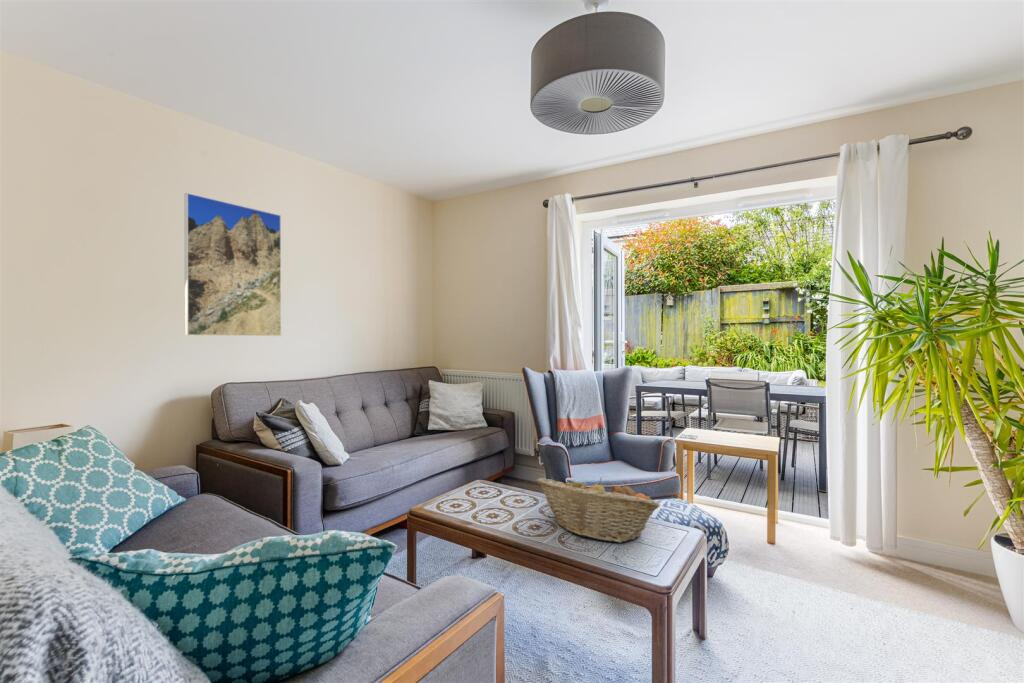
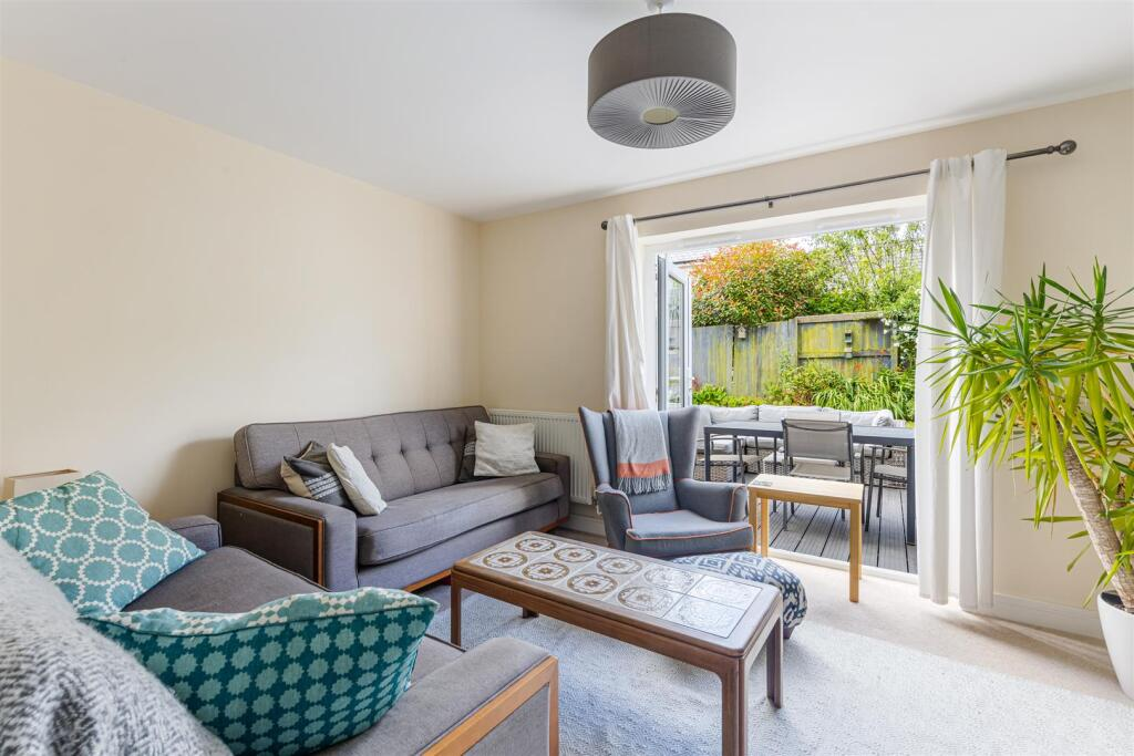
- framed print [184,192,282,337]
- fruit basket [535,477,661,544]
